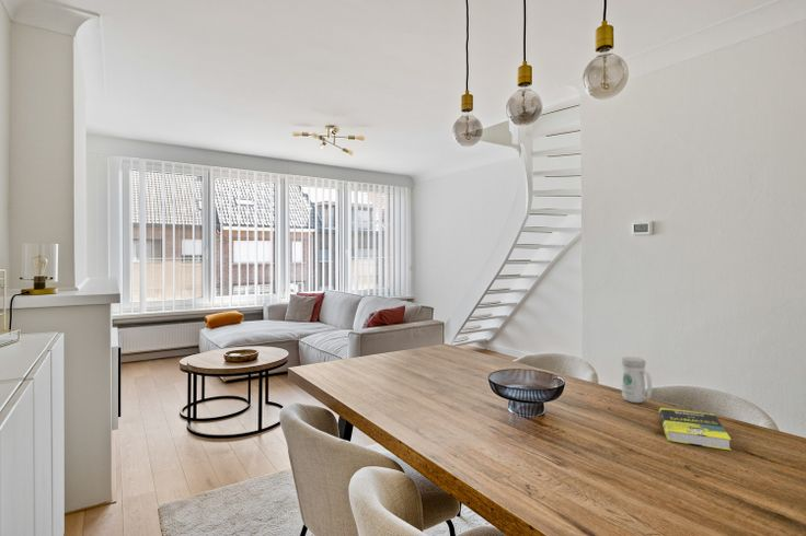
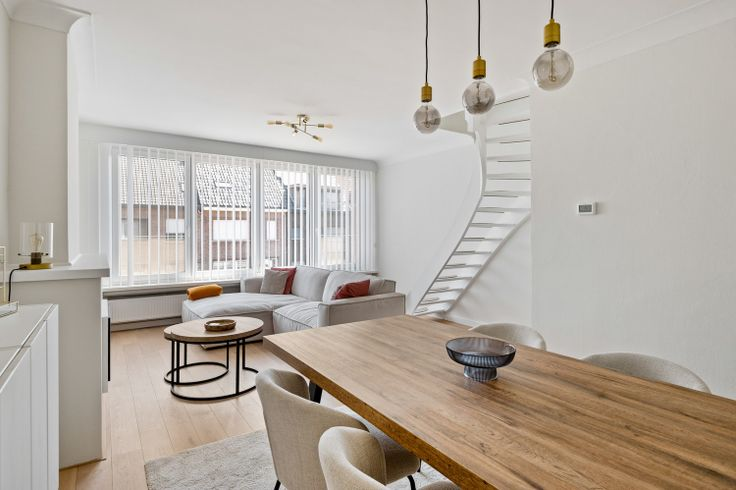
- book [658,407,733,452]
- mug [621,357,653,404]
